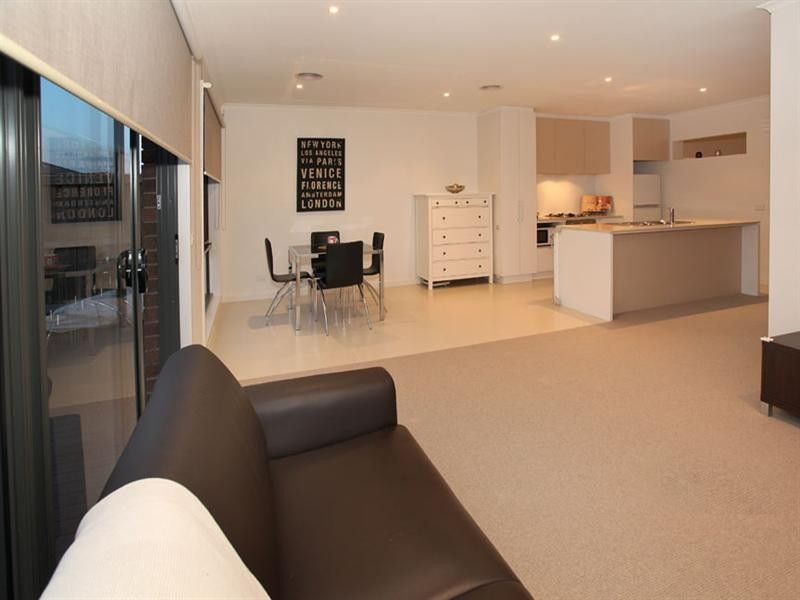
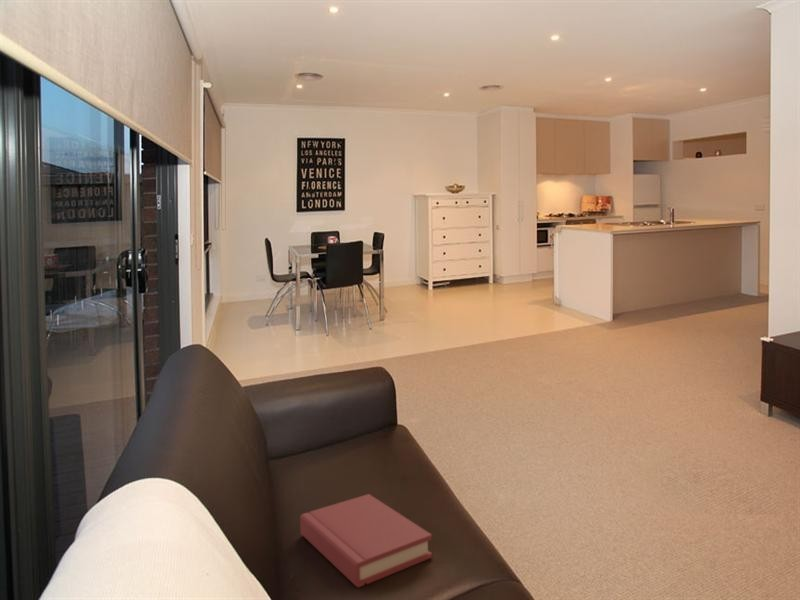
+ hardback book [299,493,433,589]
